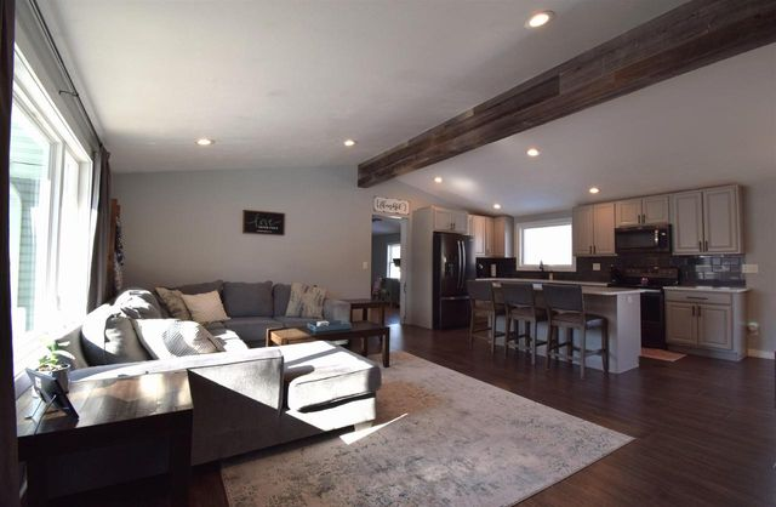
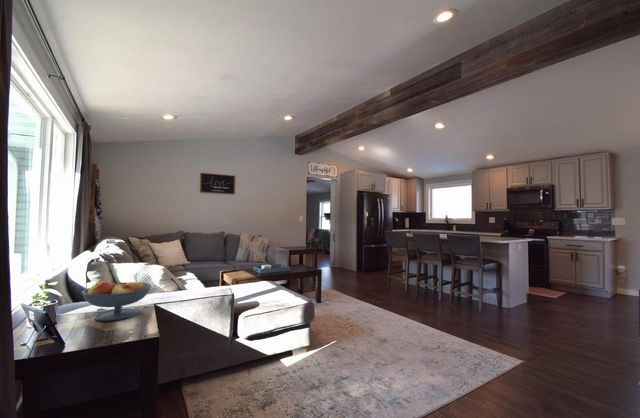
+ fruit bowl [81,279,152,322]
